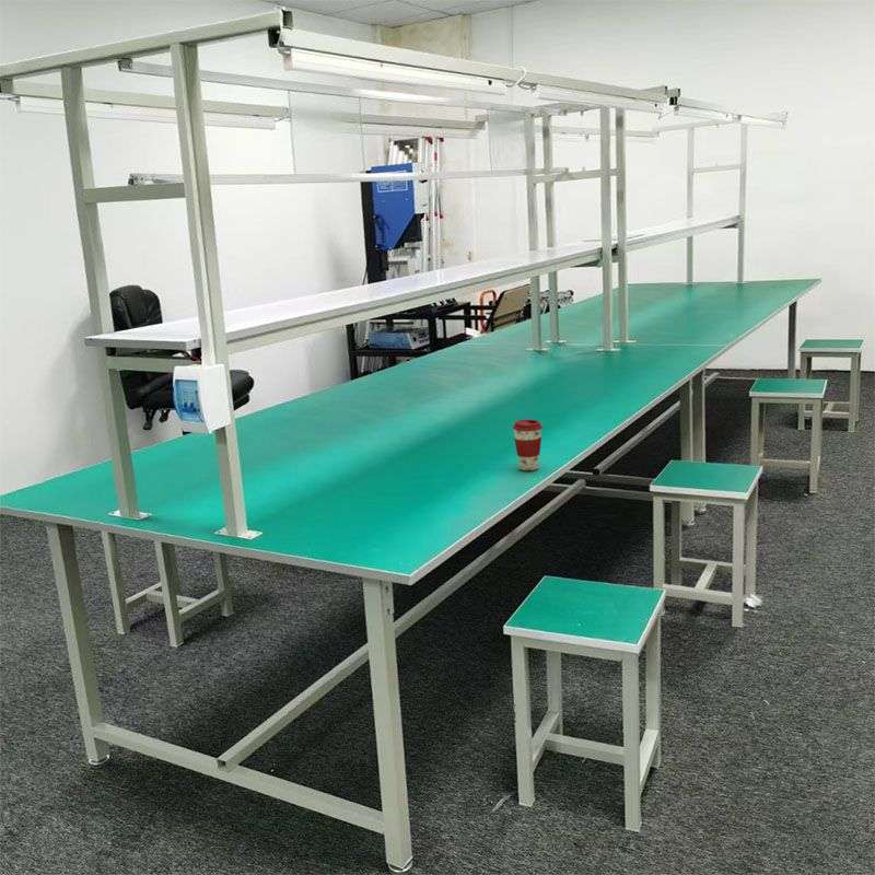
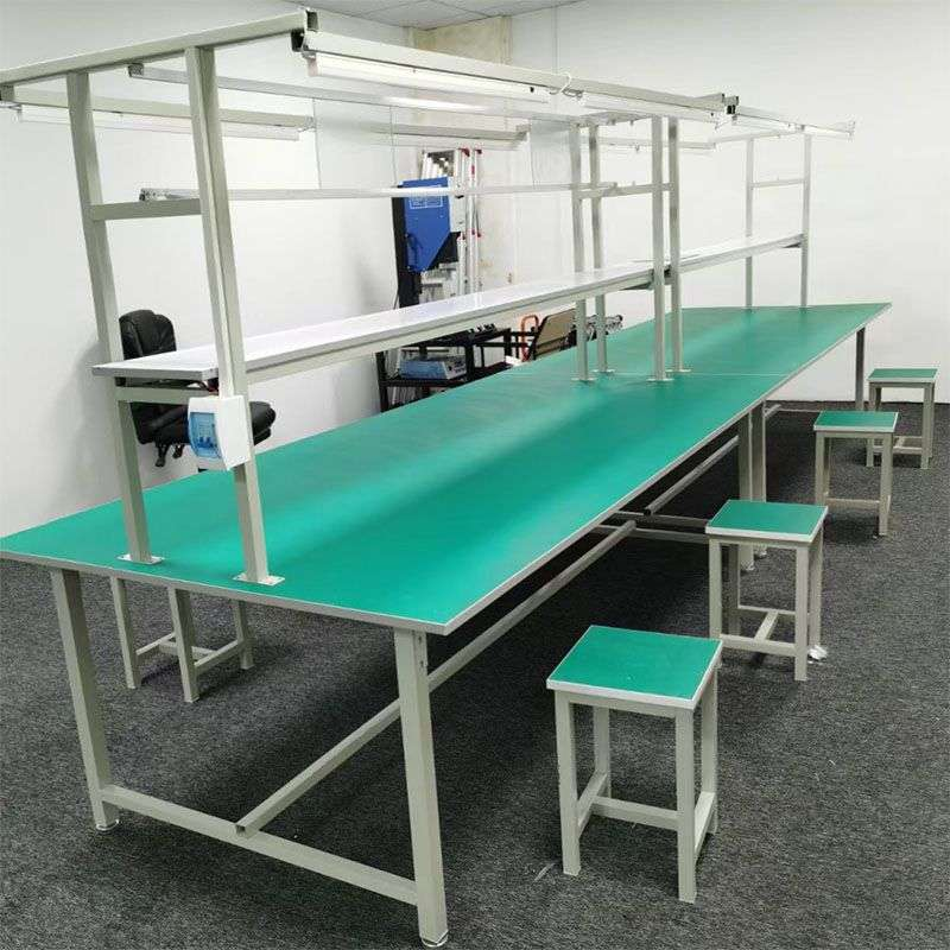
- coffee cup [512,418,544,471]
